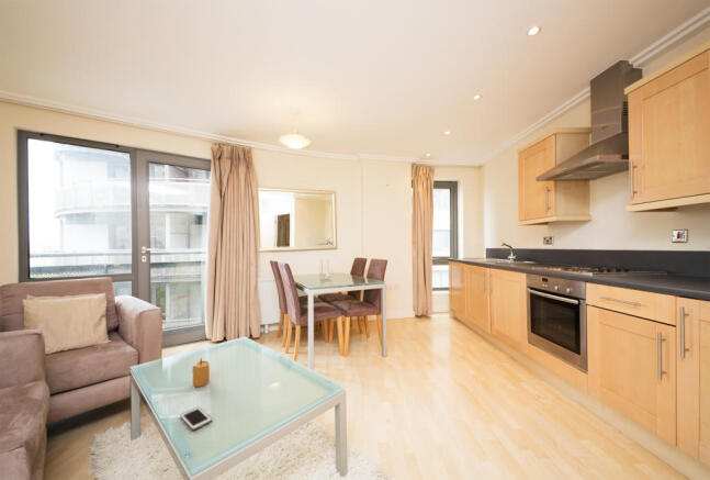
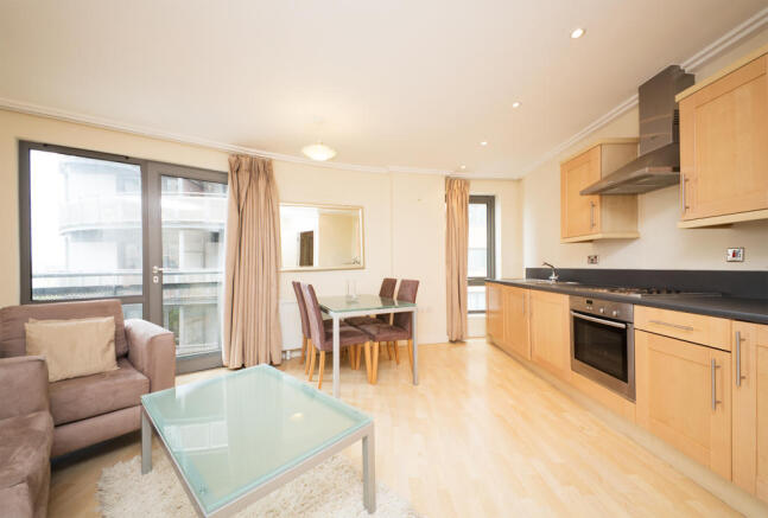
- candle [191,357,211,388]
- cell phone [179,406,213,432]
